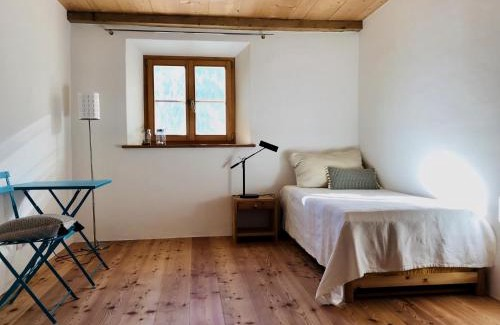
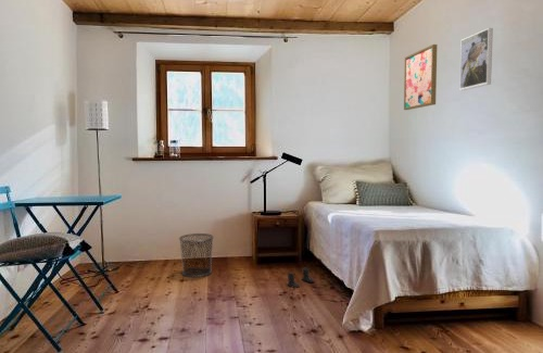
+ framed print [458,27,494,91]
+ boots [286,267,316,289]
+ waste bin [178,232,215,278]
+ wall art [403,43,438,111]
